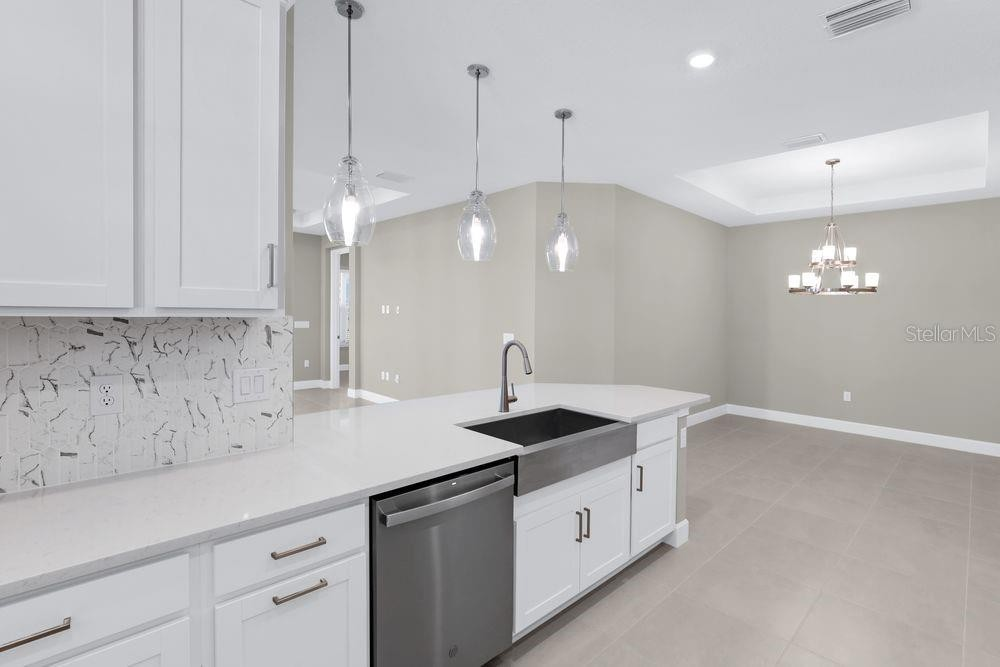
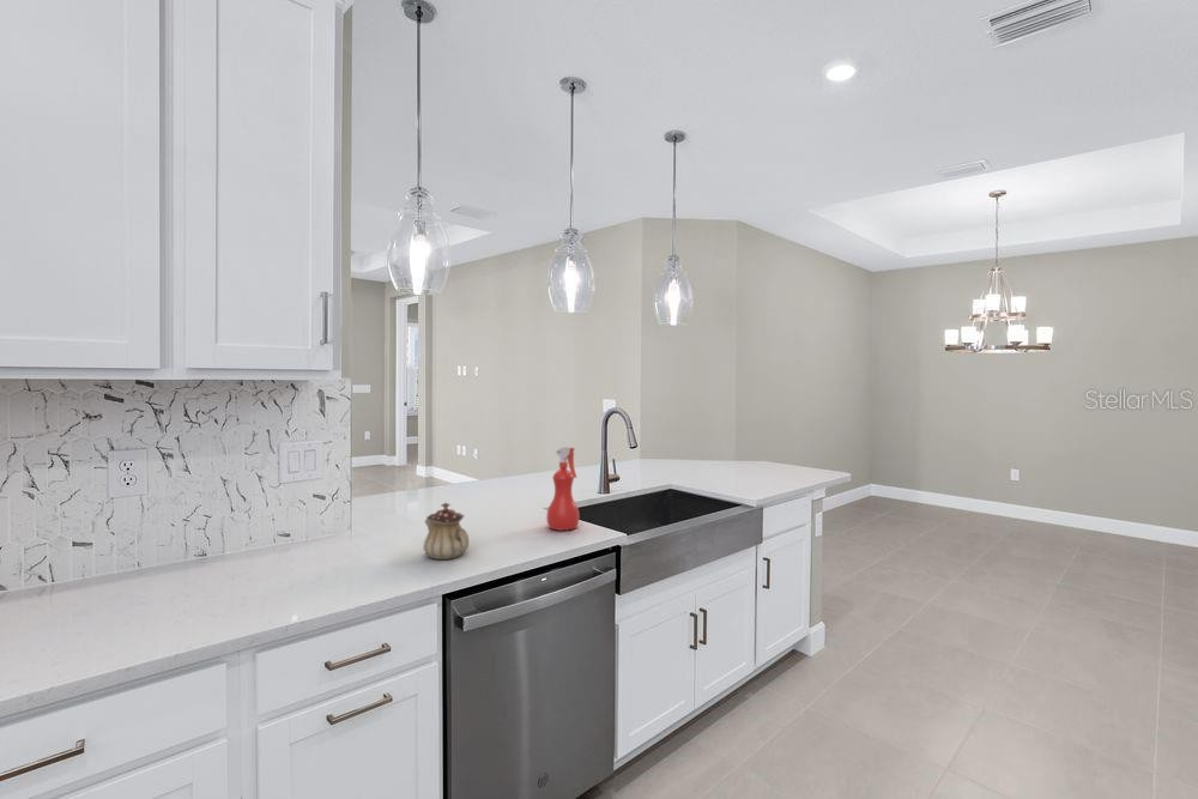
+ spray bottle [545,446,581,532]
+ teapot [422,502,471,561]
